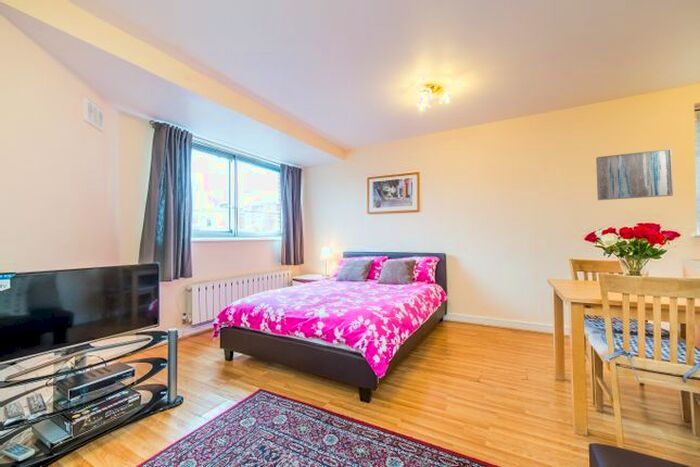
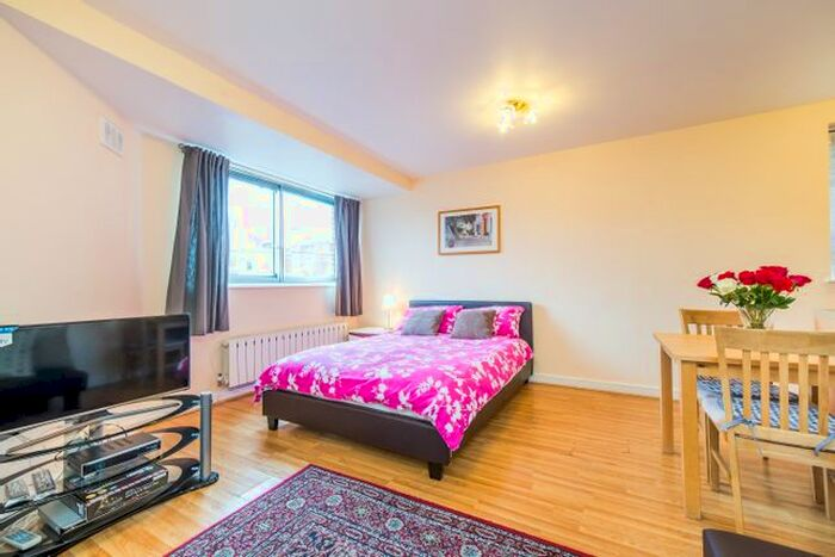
- wall art [595,148,674,201]
